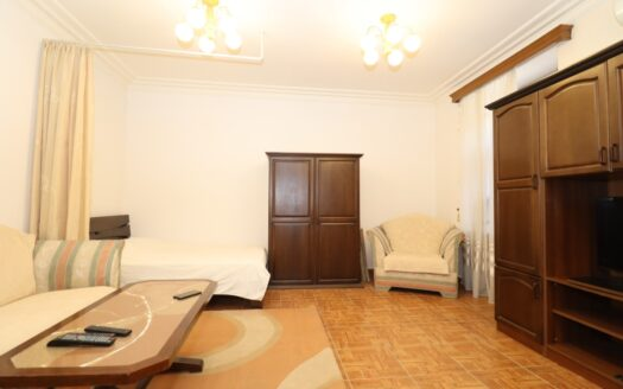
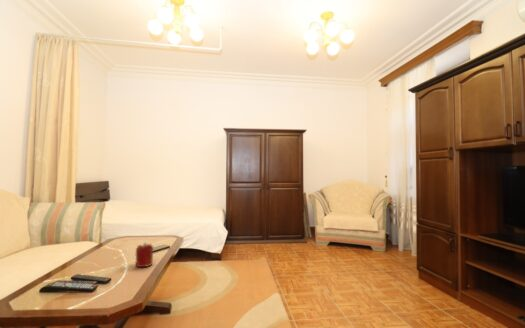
+ candle [134,241,154,268]
